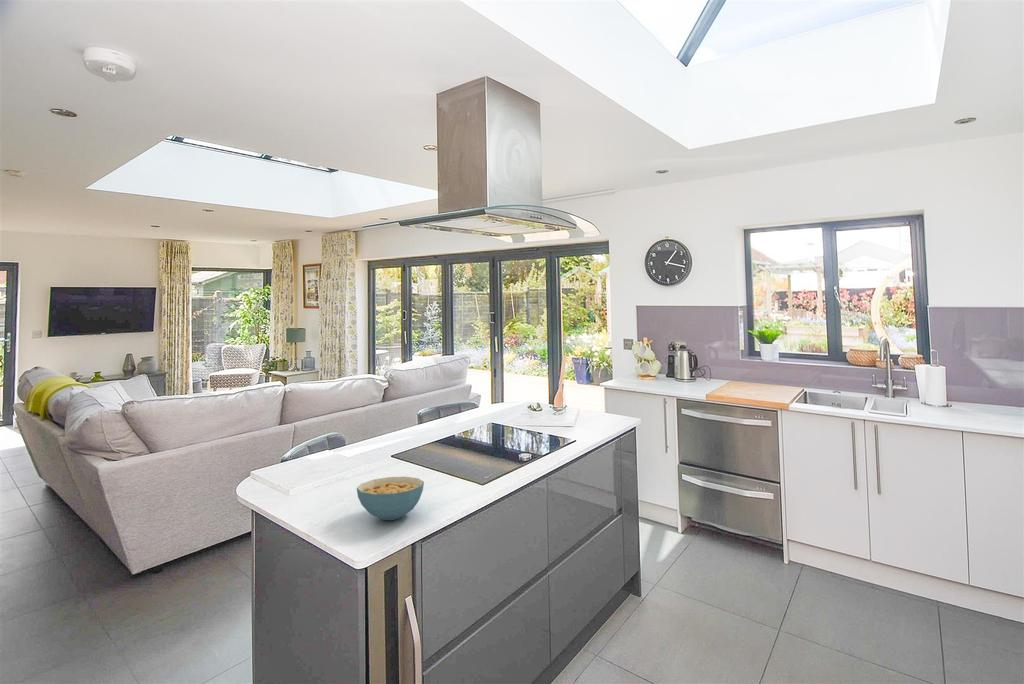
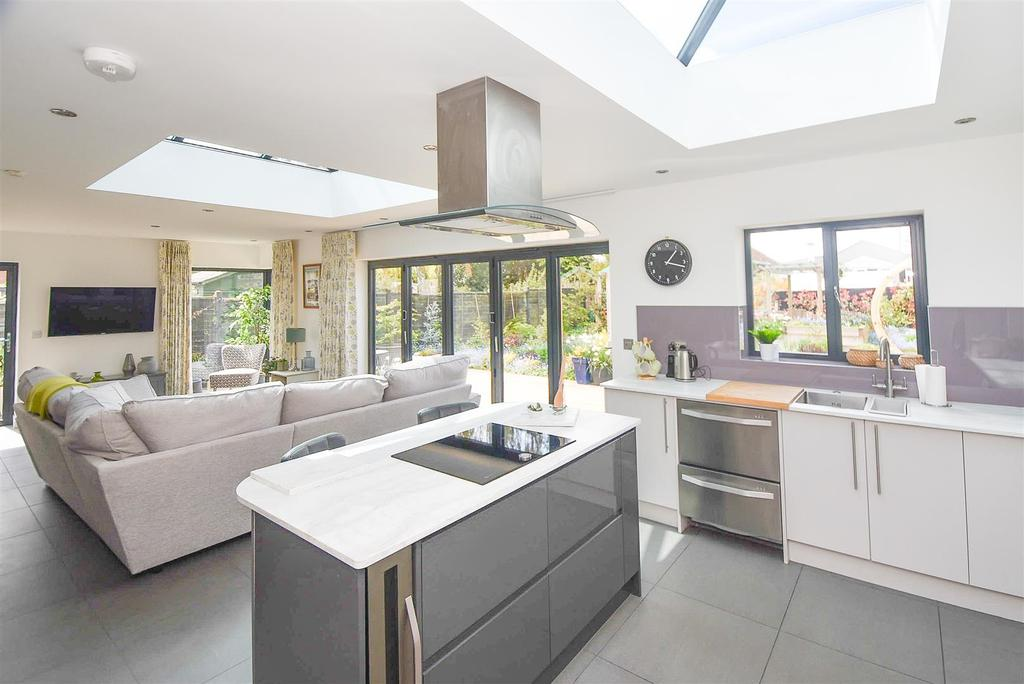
- cereal bowl [356,476,425,521]
